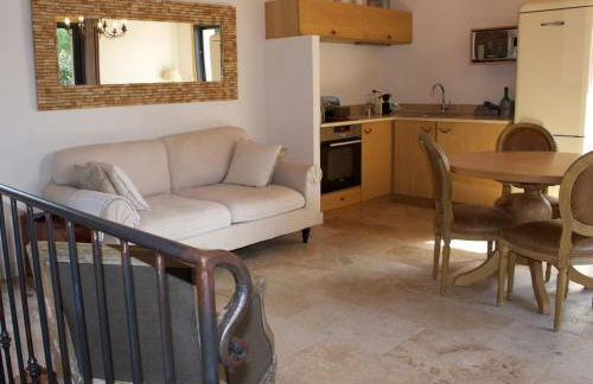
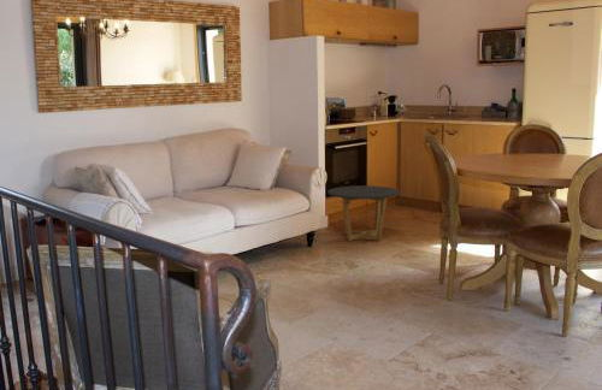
+ side table [326,184,400,242]
